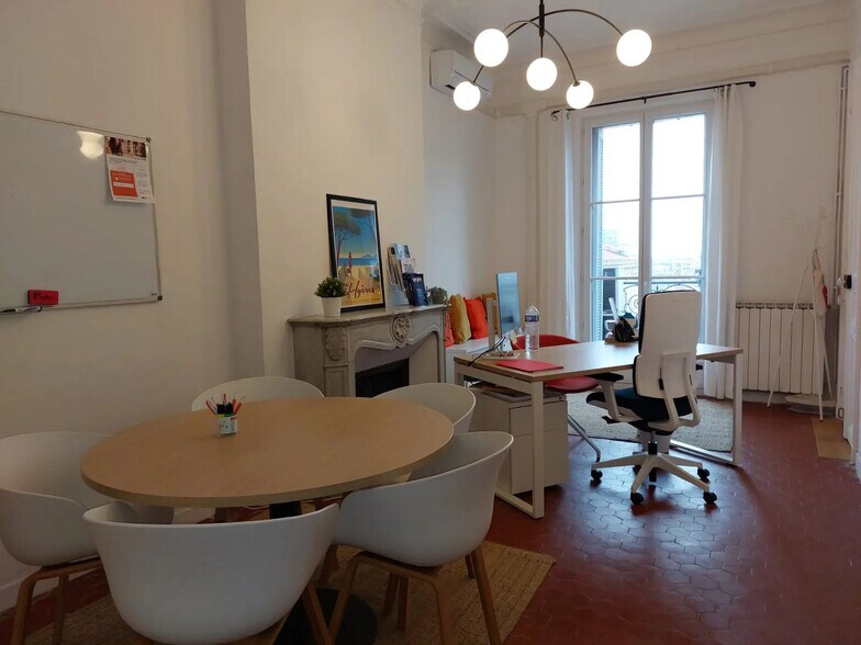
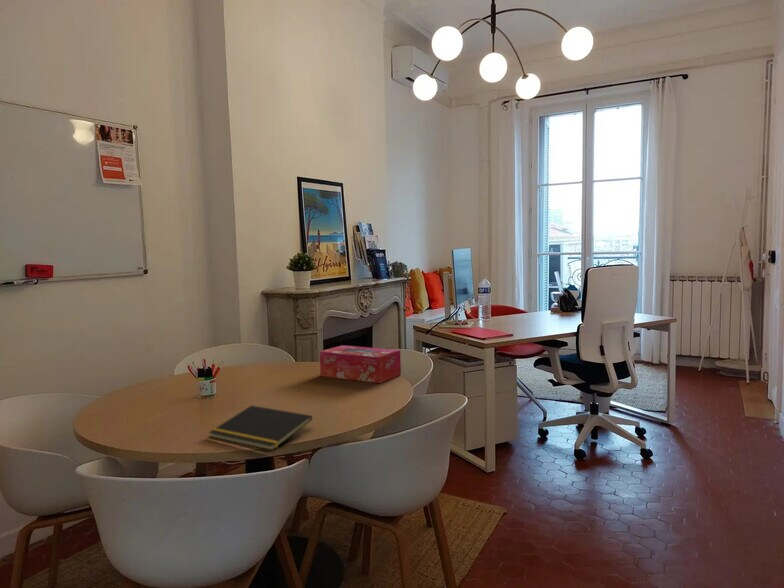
+ notepad [208,404,313,452]
+ tissue box [319,344,402,384]
